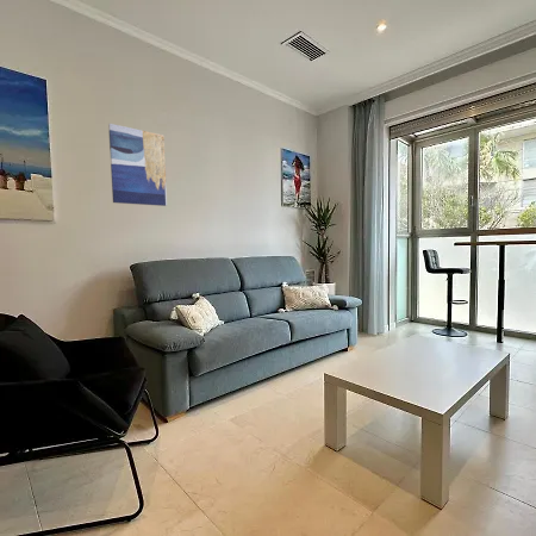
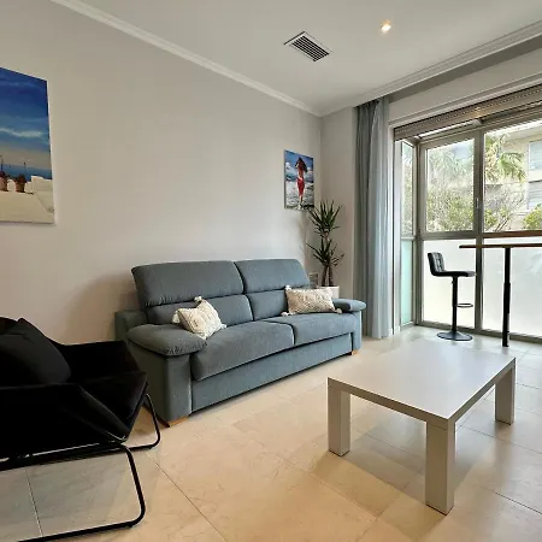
- wall art [107,123,168,207]
